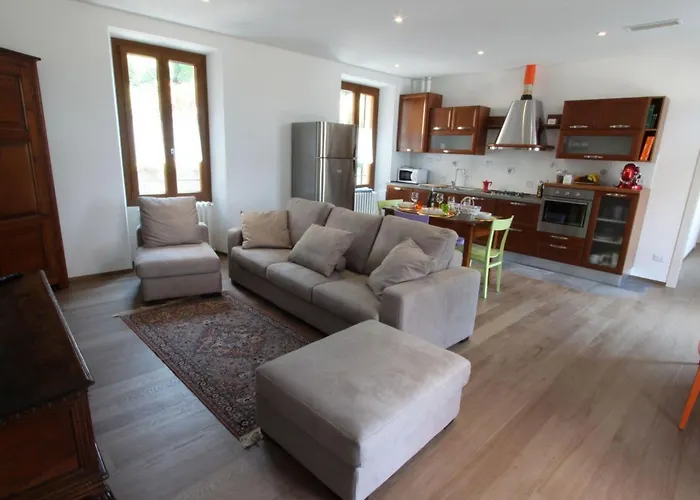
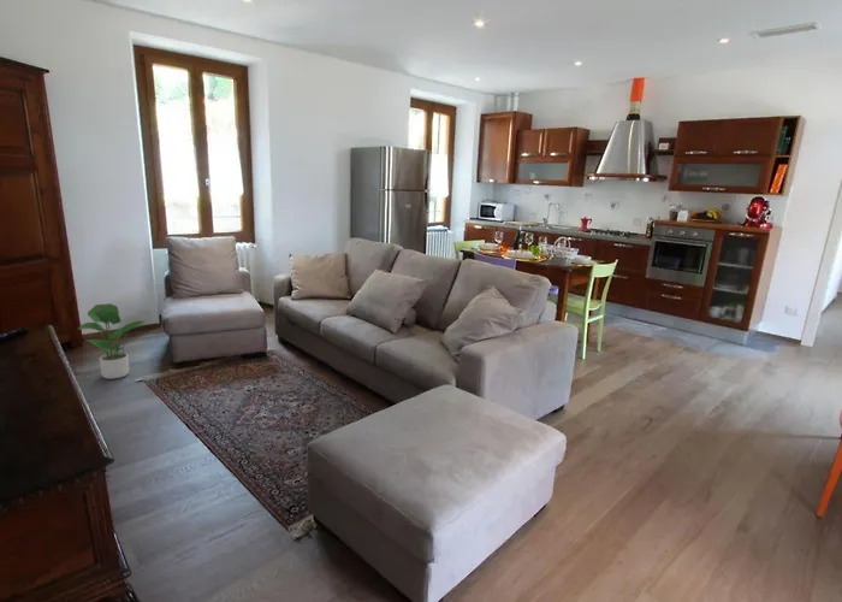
+ potted plant [77,302,146,380]
